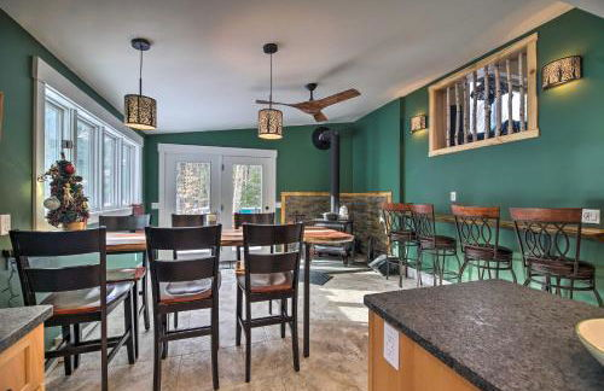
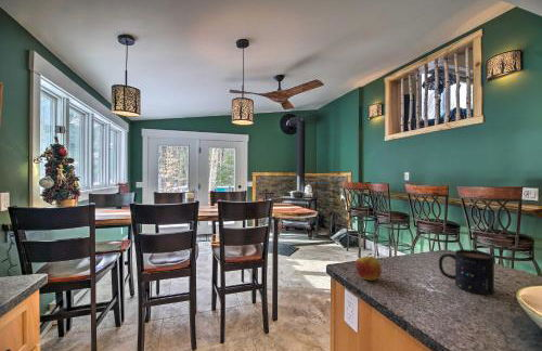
+ mug [438,248,495,296]
+ apple [354,252,383,282]
